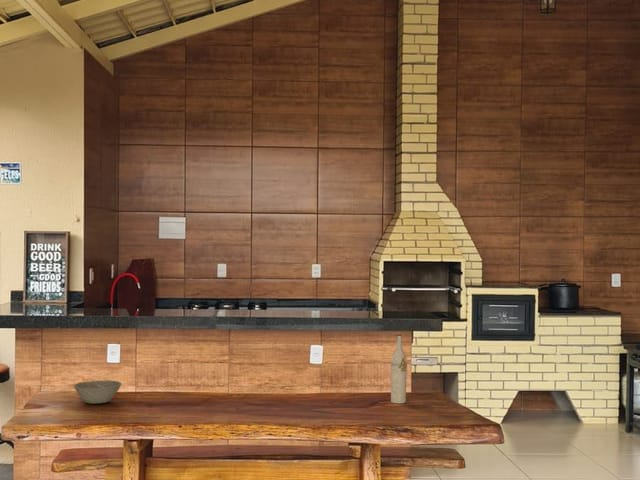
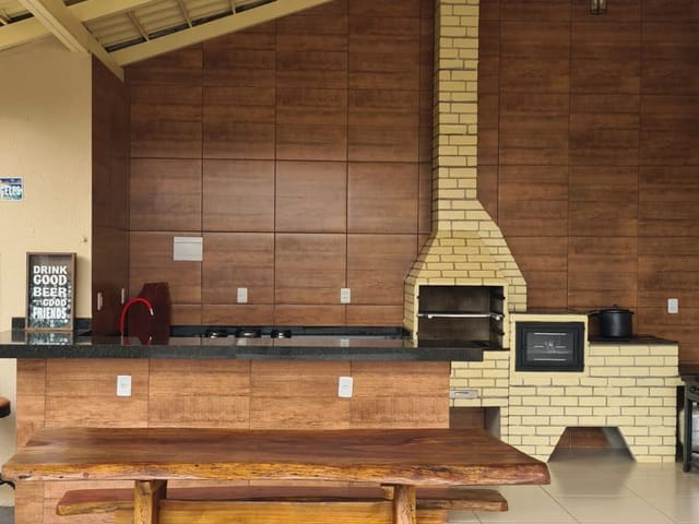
- wine bottle [389,334,408,404]
- bowl [73,380,123,405]
